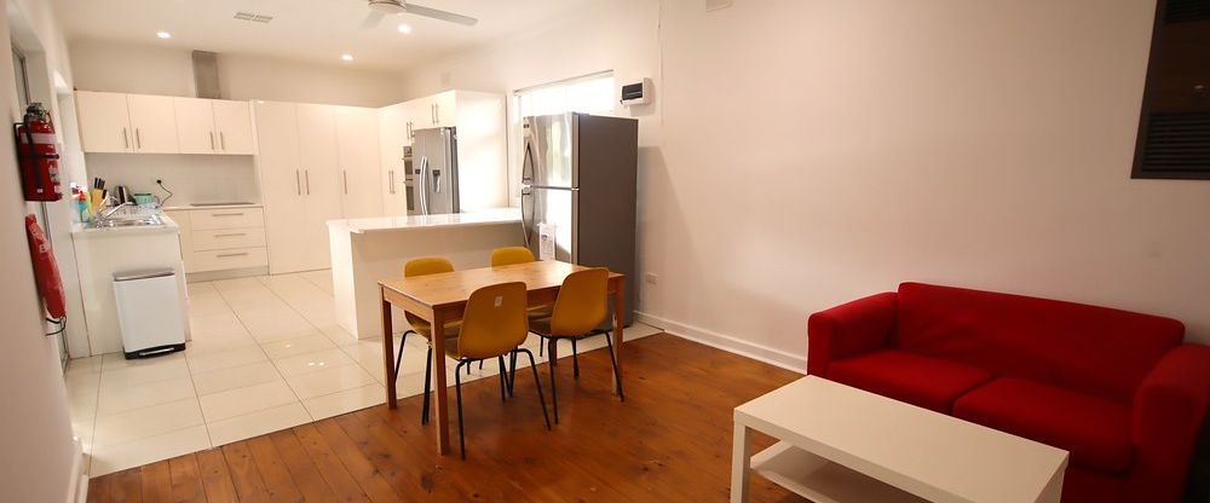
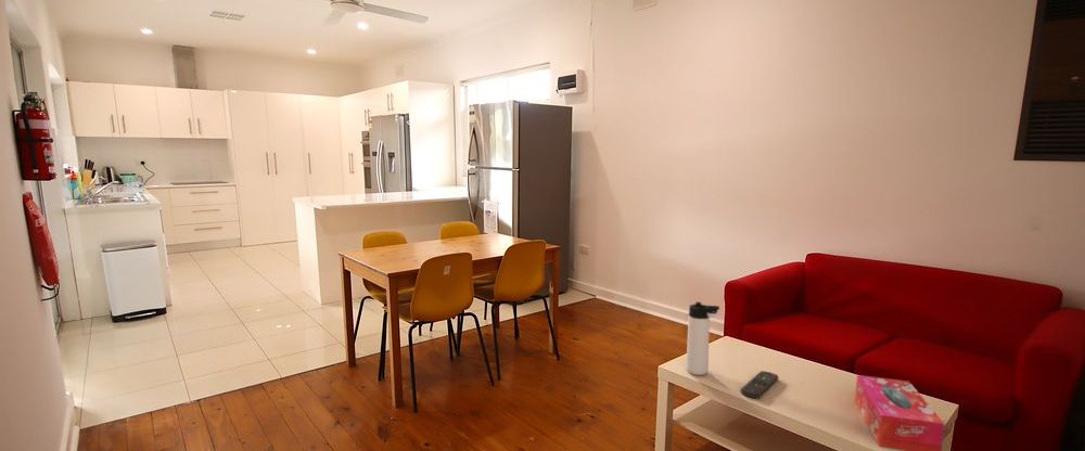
+ thermos bottle [685,301,720,376]
+ remote control [740,370,779,399]
+ tissue box [854,374,945,451]
